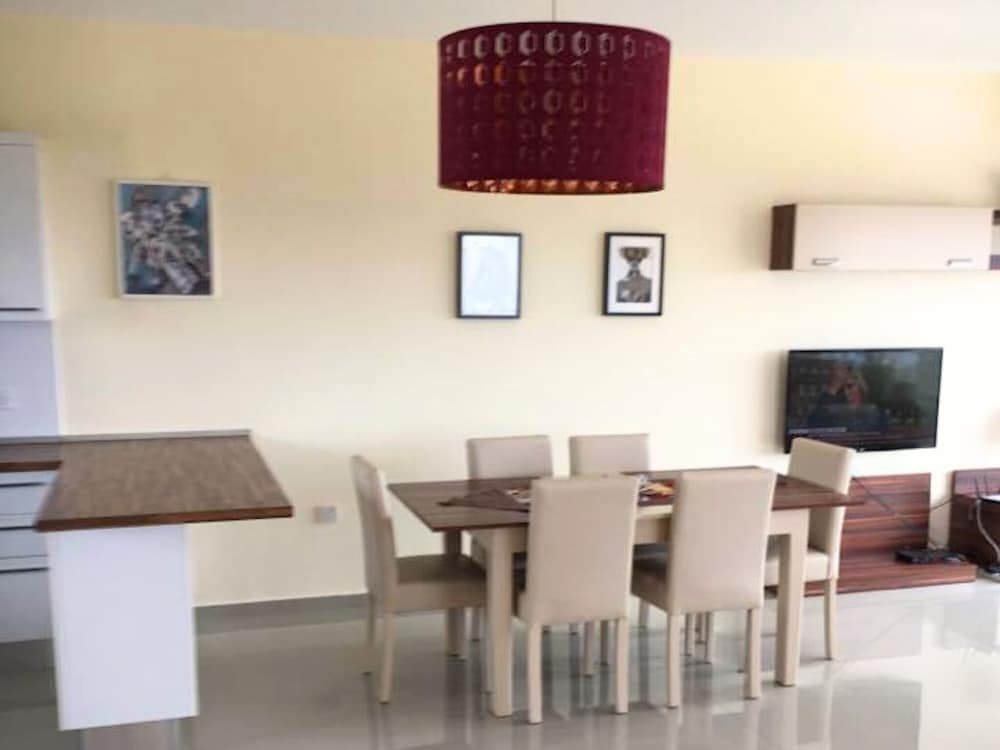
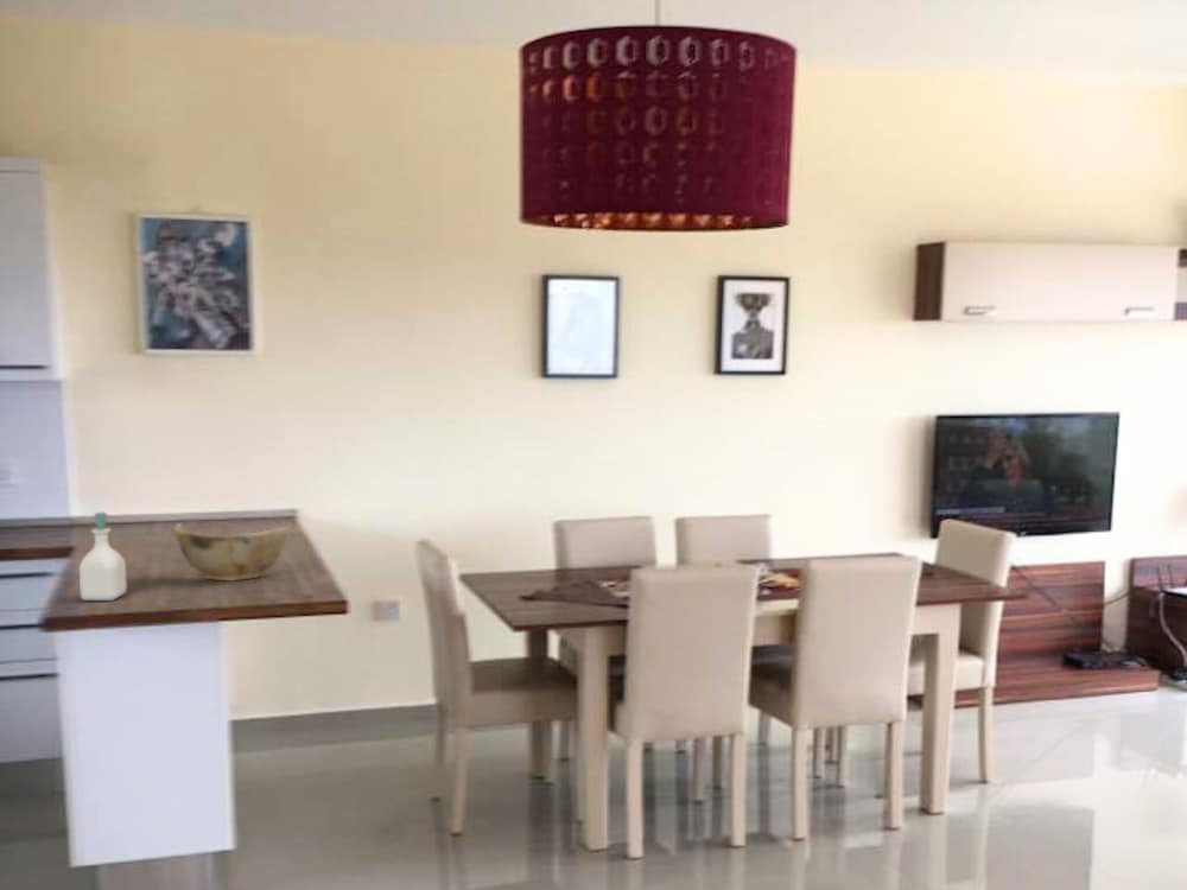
+ bowl [173,522,293,583]
+ soap bottle [78,511,127,602]
